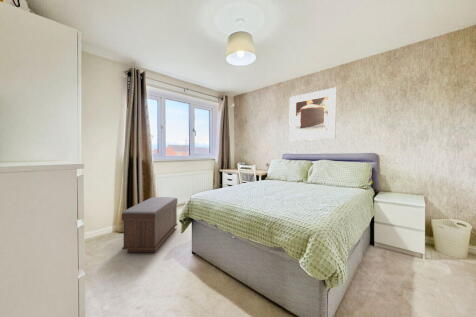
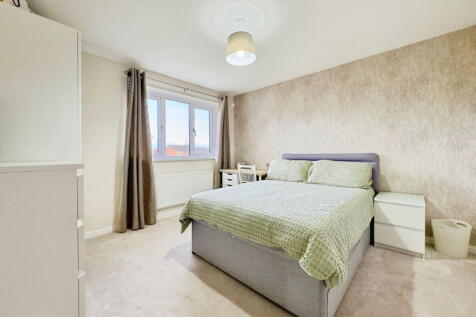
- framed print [288,87,337,141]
- bench [121,196,178,254]
